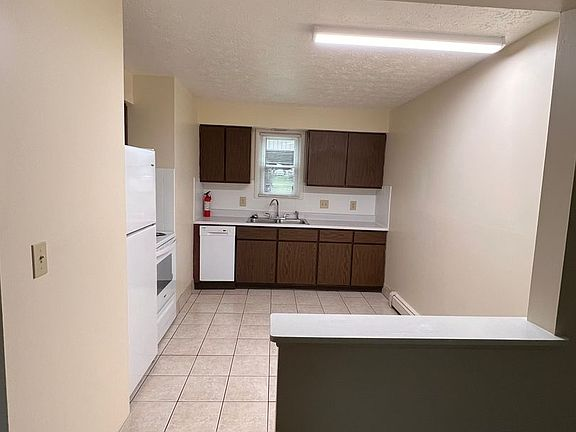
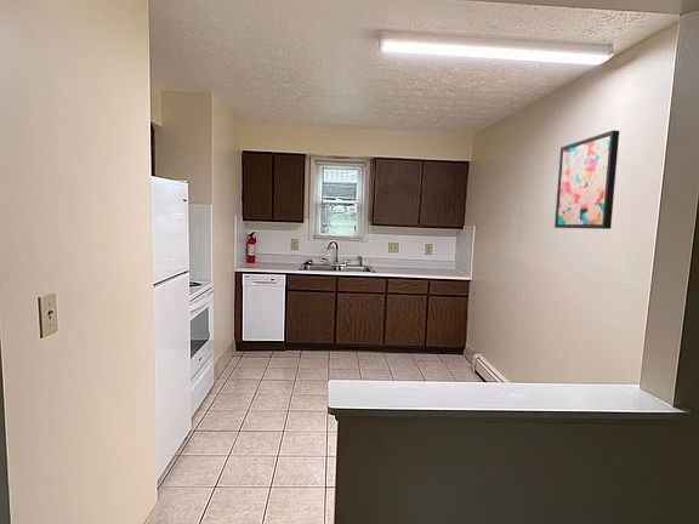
+ wall art [553,130,620,230]
